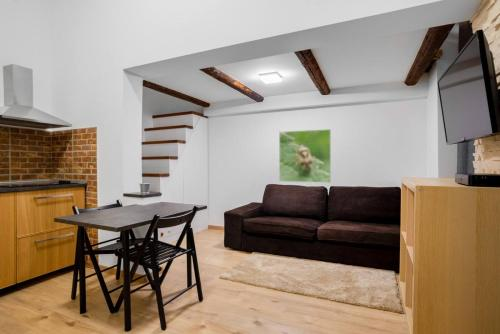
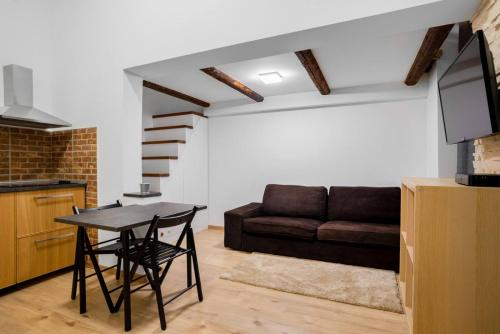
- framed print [278,128,332,183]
